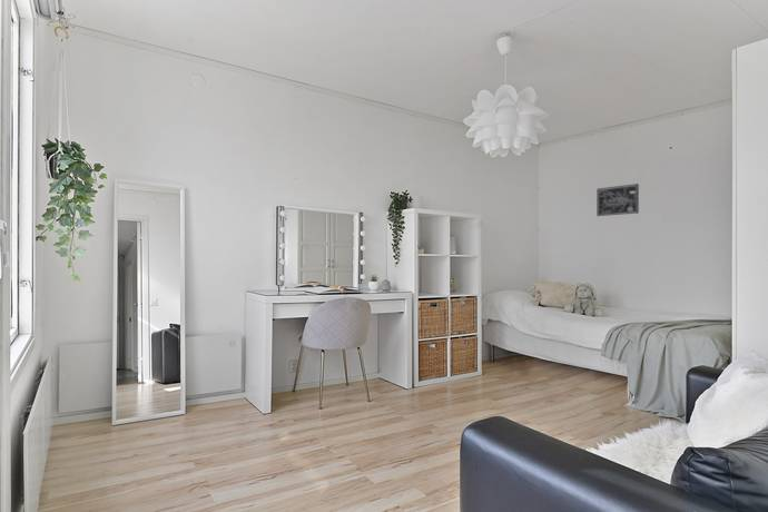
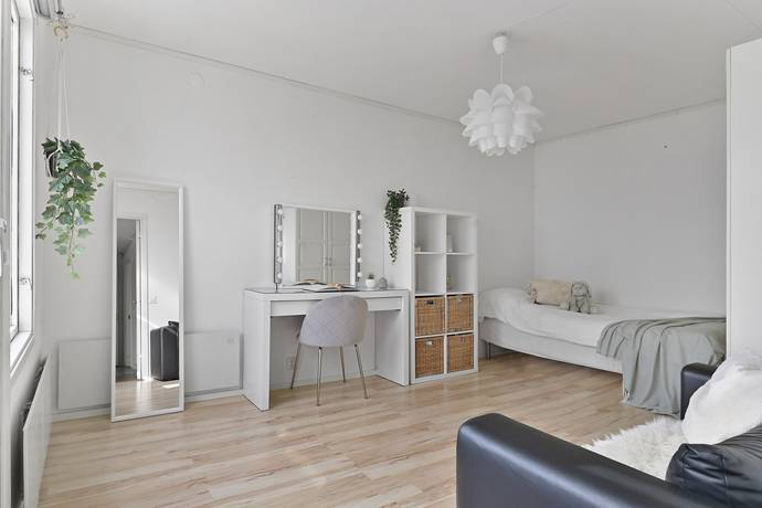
- wall art [595,183,640,217]
